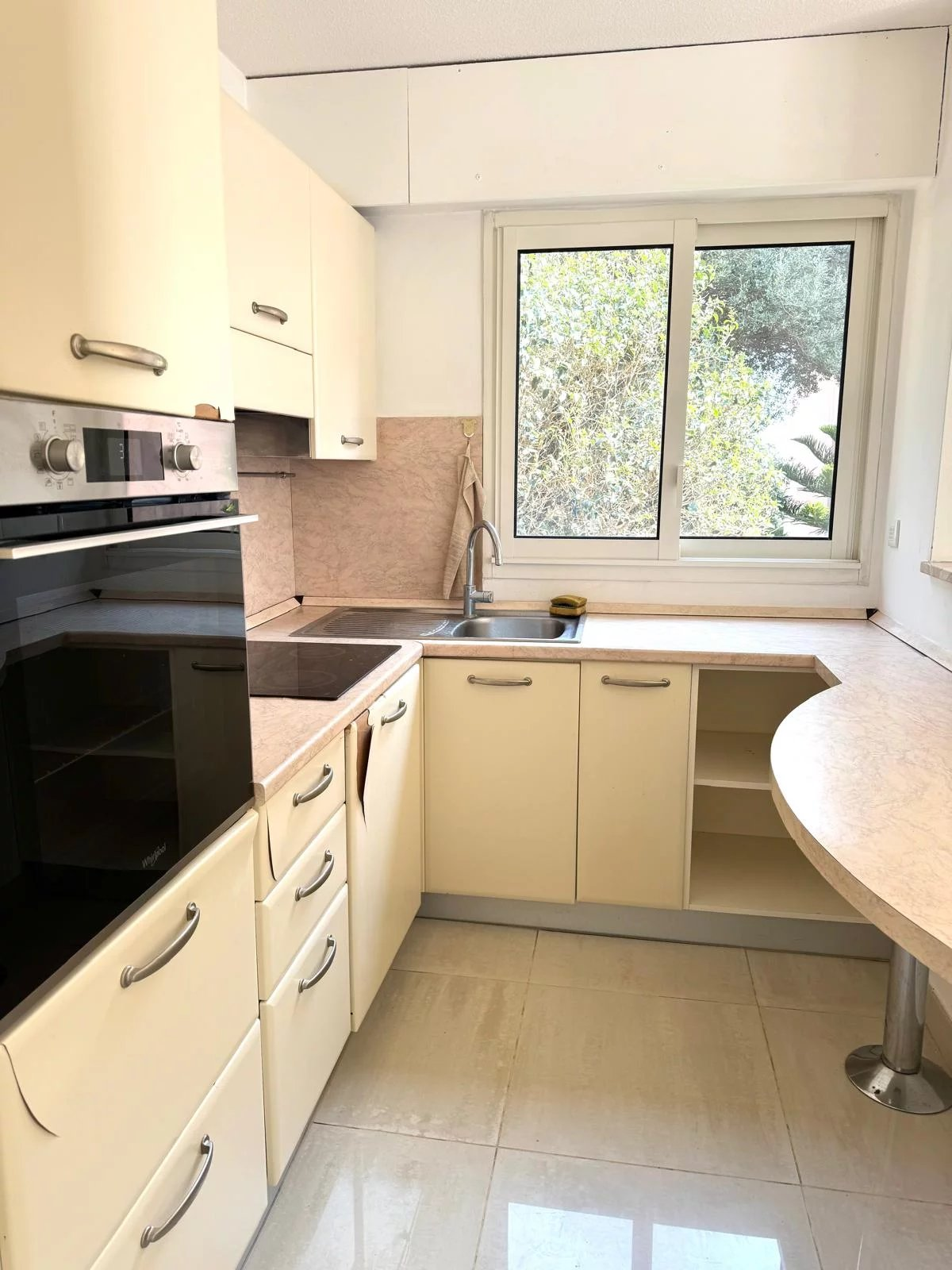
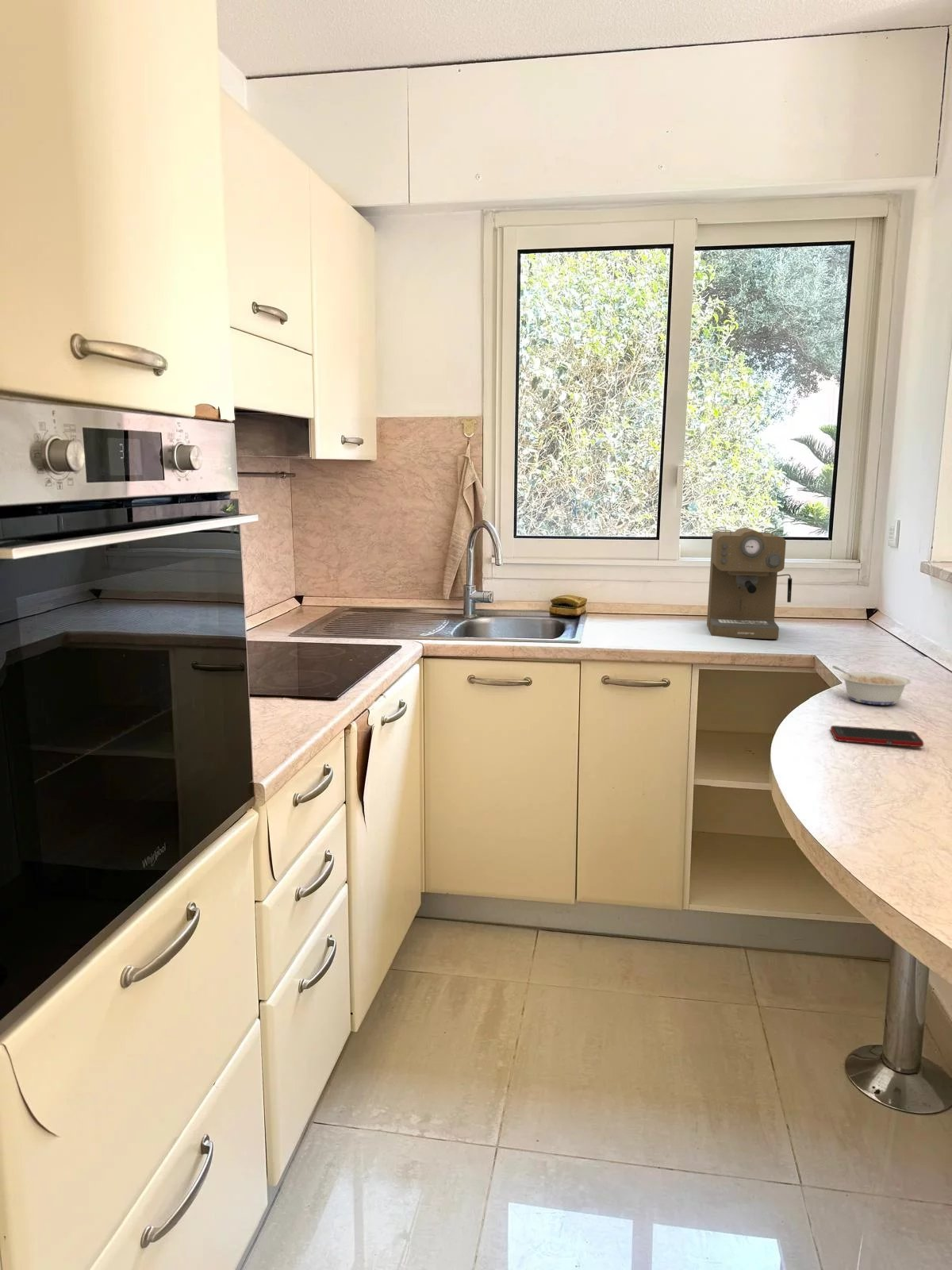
+ legume [831,665,912,706]
+ cell phone [830,725,924,748]
+ coffee maker [706,526,793,640]
